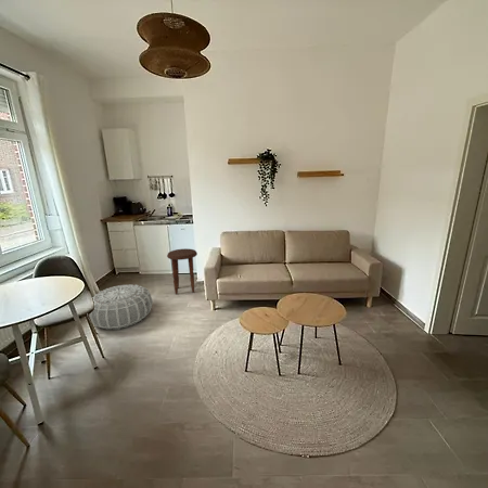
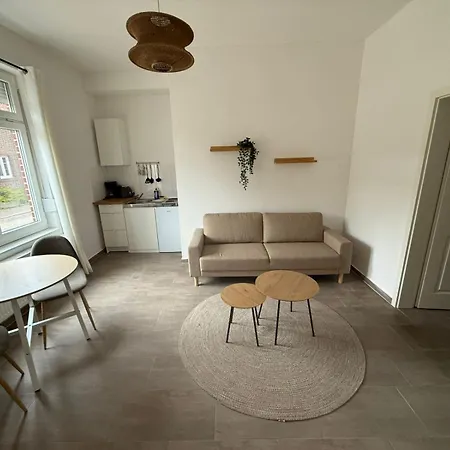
- side table [166,247,198,295]
- air purifier [88,283,154,330]
